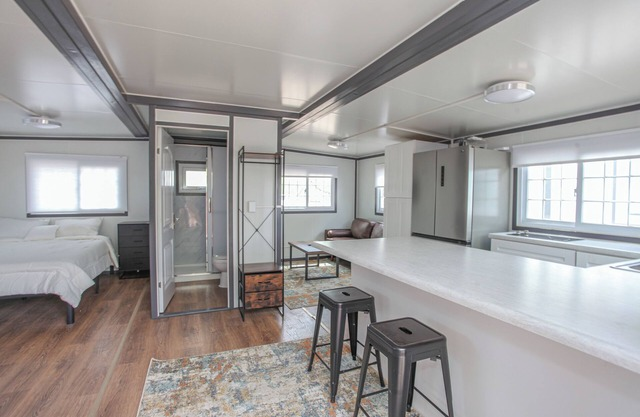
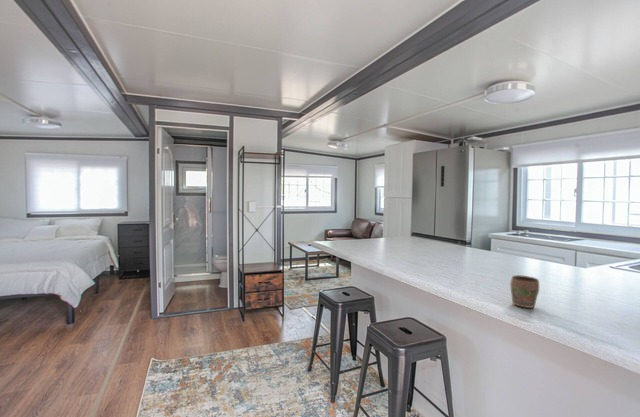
+ mug [509,274,540,309]
